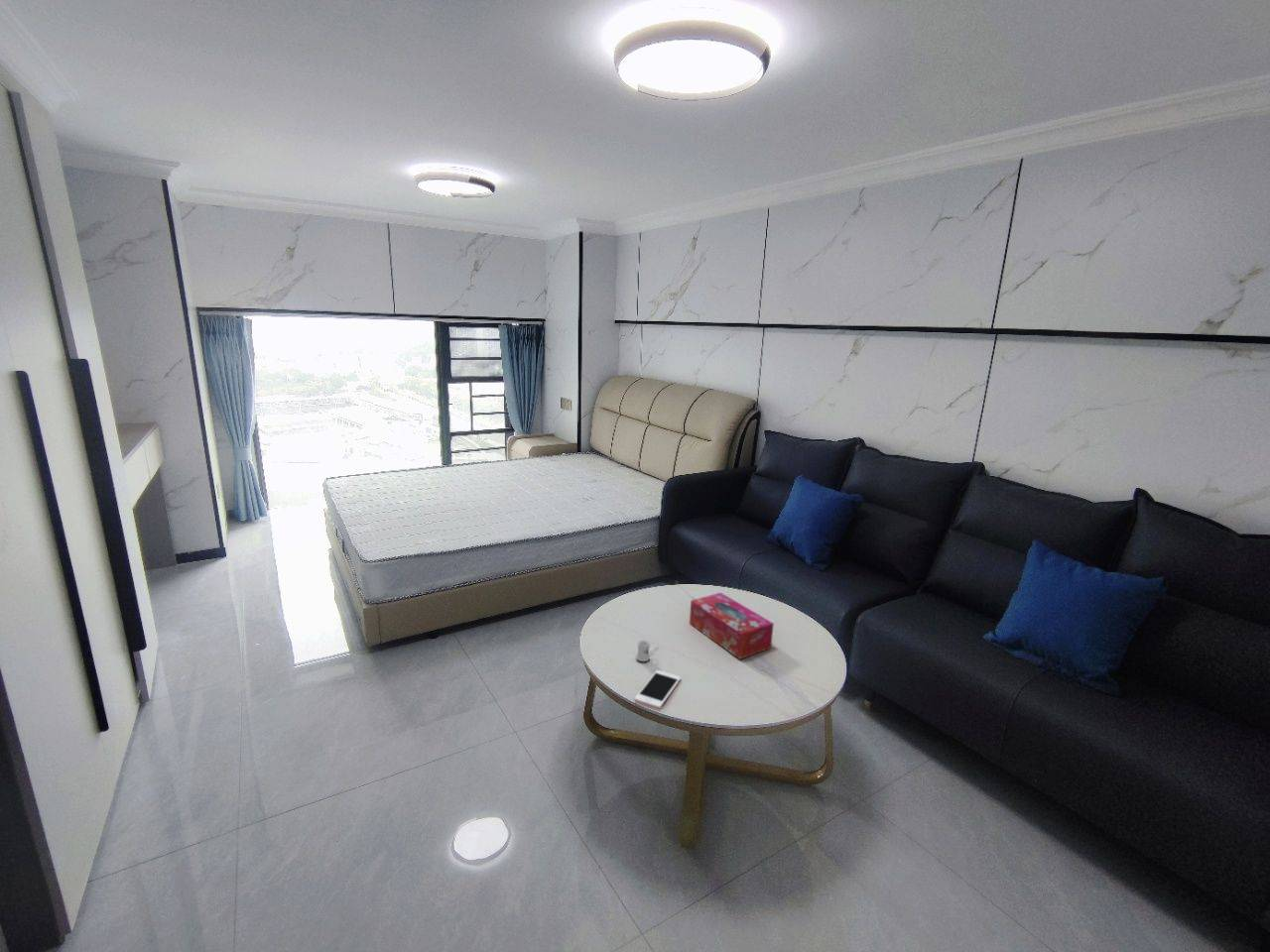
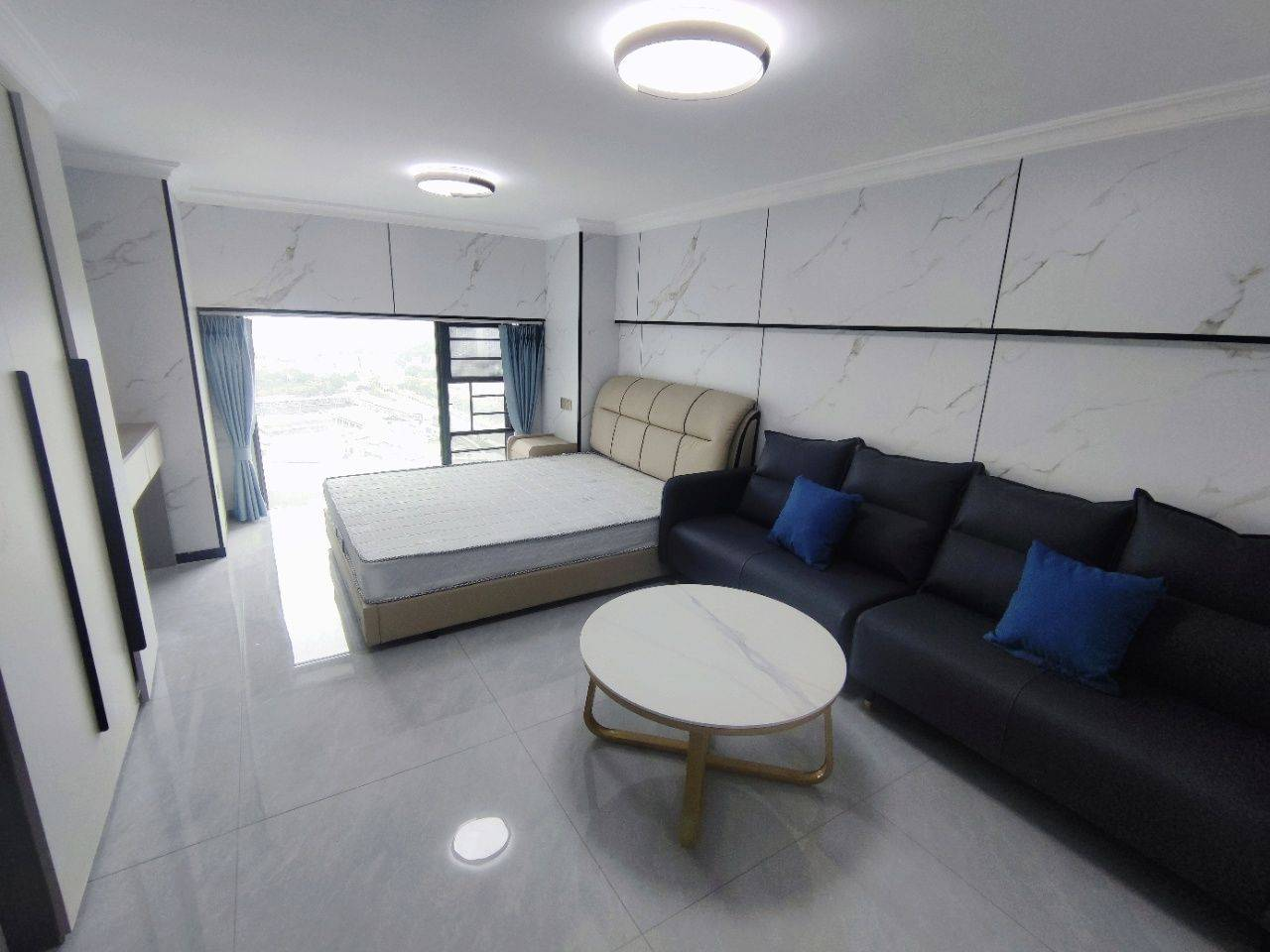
- tissue box [689,591,775,660]
- cell phone [633,669,682,710]
- mug [635,639,659,662]
